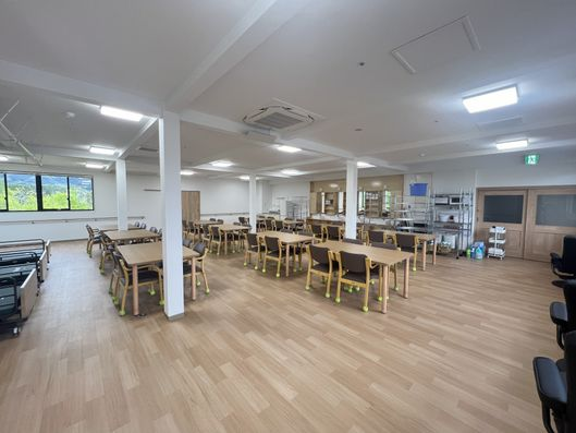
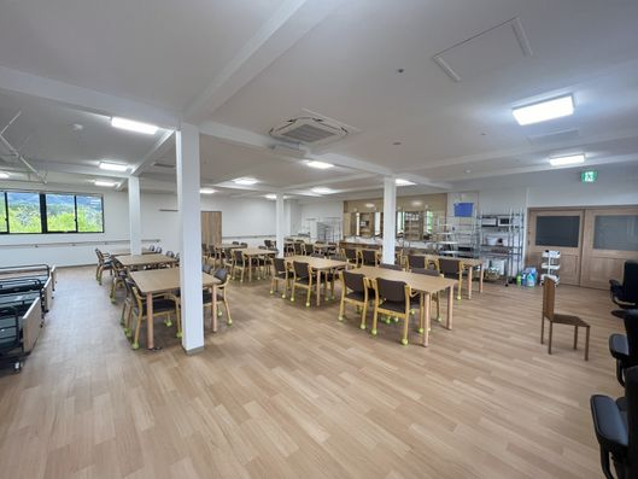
+ dining chair [539,274,592,362]
